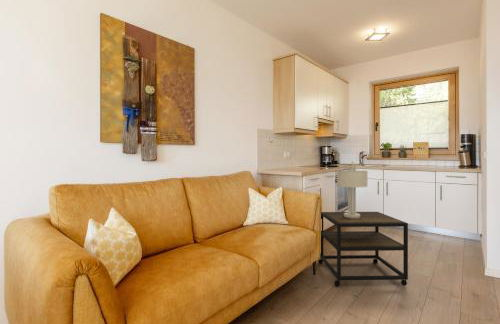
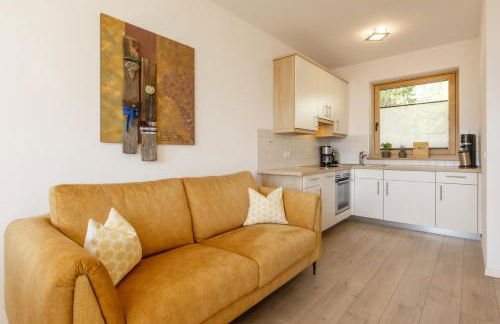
- table lamp [336,161,369,218]
- side table [317,211,409,288]
